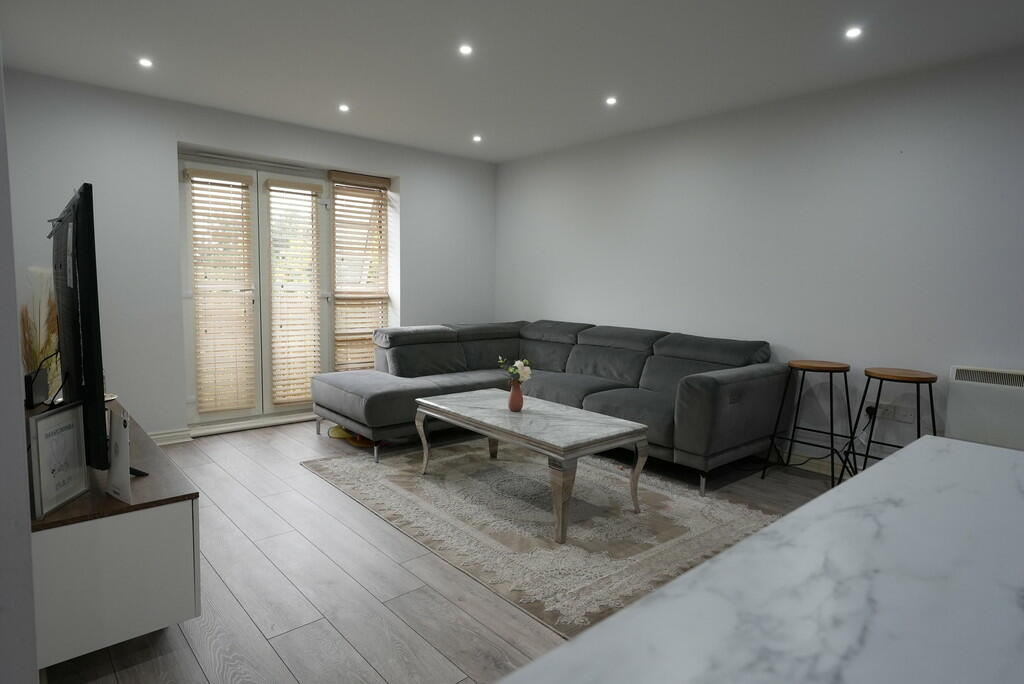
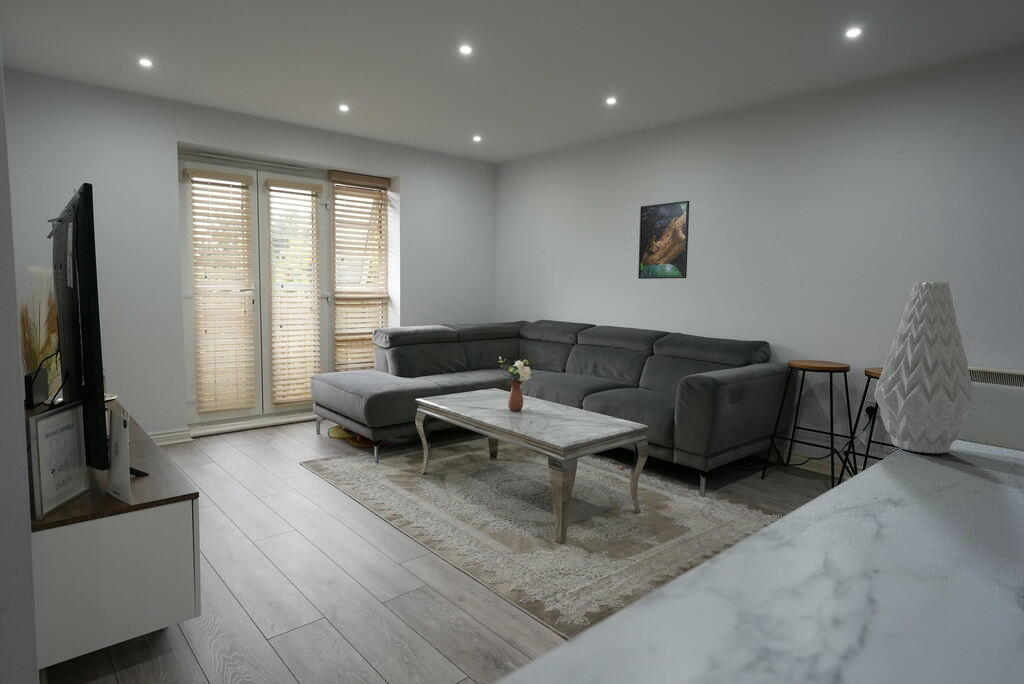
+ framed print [637,200,690,280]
+ vase [873,281,978,455]
